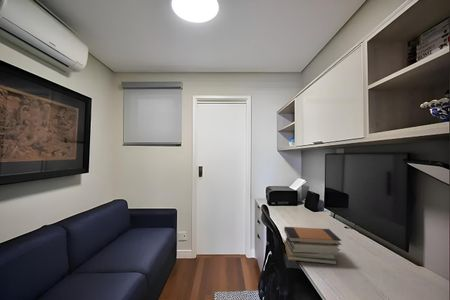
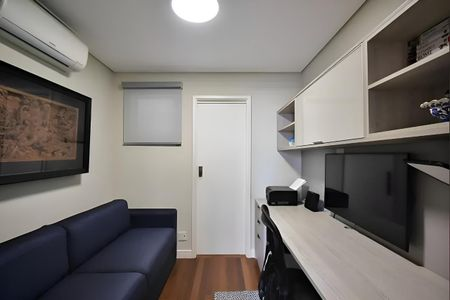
- book stack [283,226,342,266]
